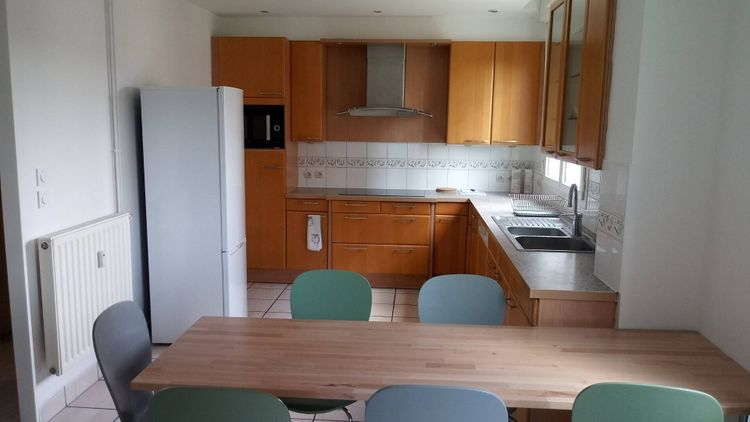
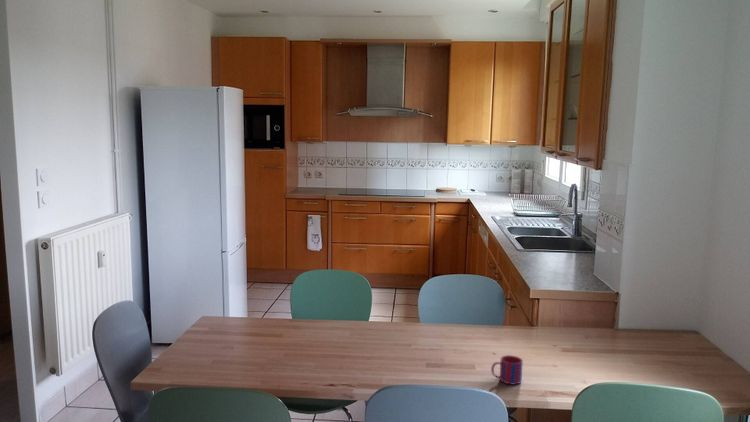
+ mug [490,354,524,386]
